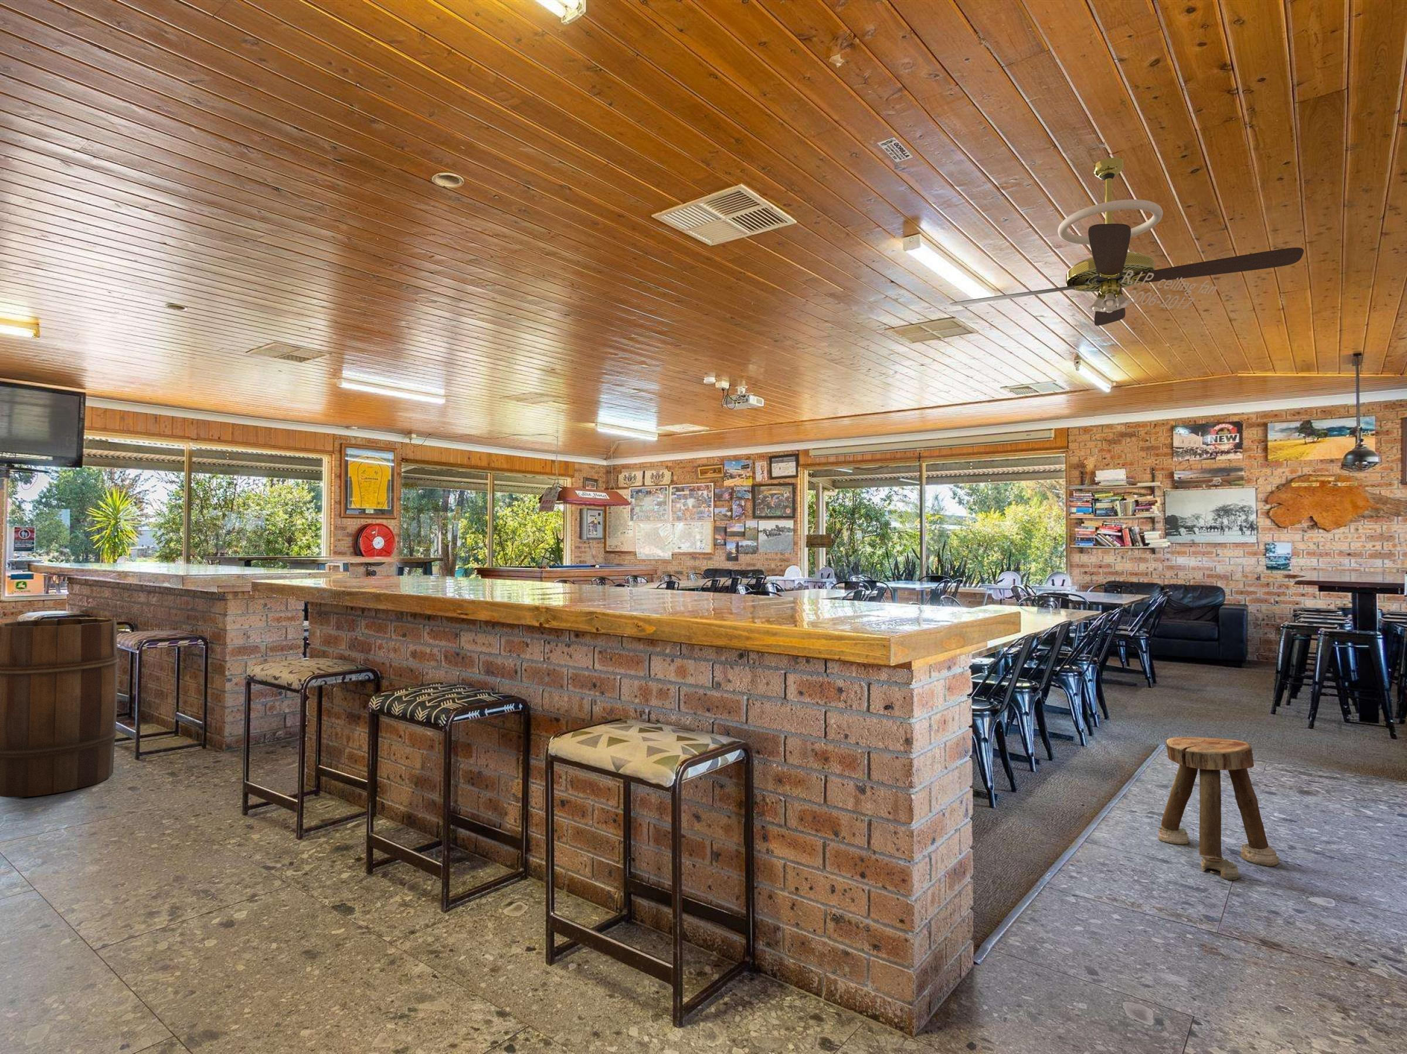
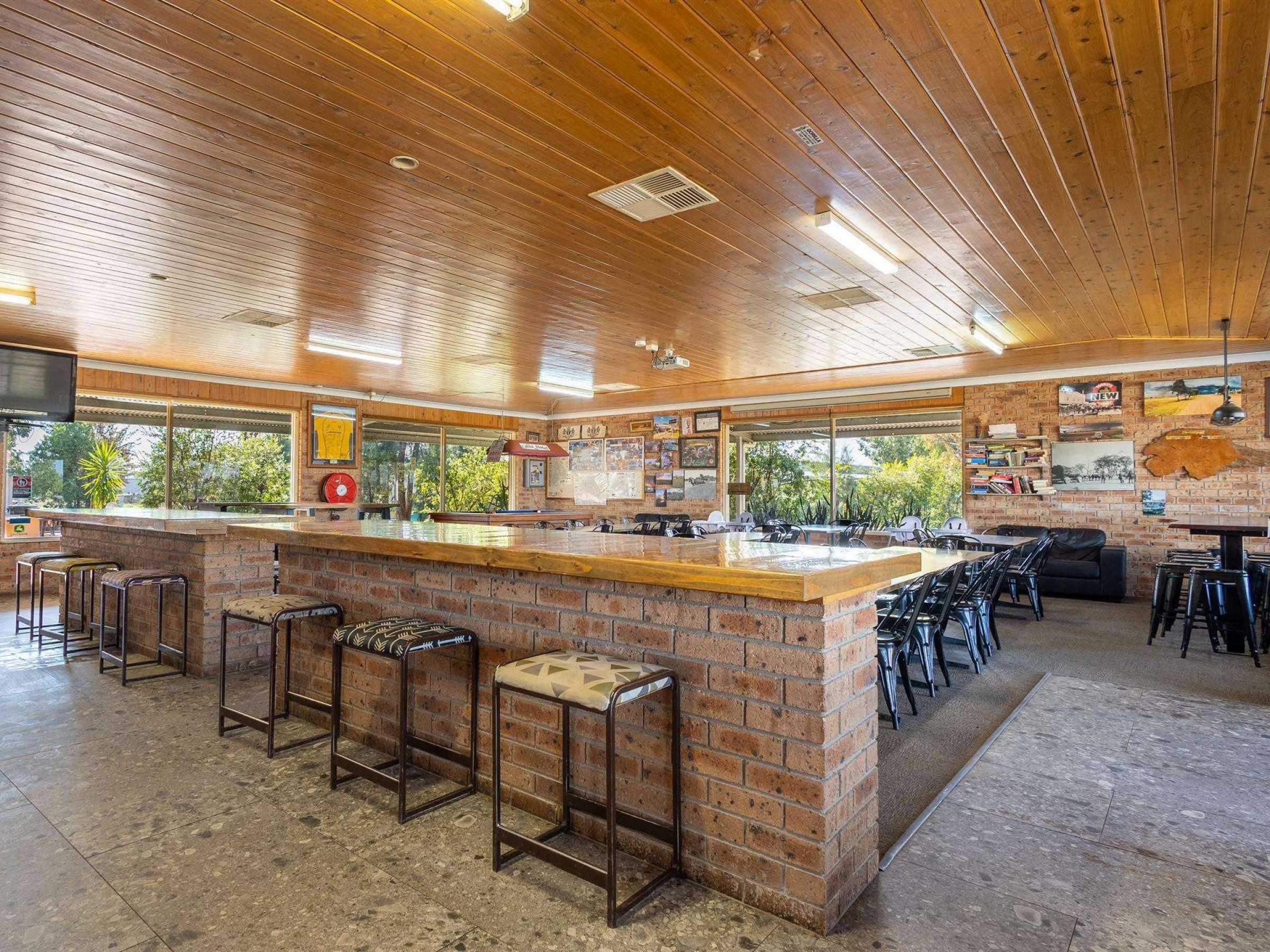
- wooden barrel [0,618,119,798]
- stool [1158,736,1280,880]
- ceiling fan [948,157,1304,327]
